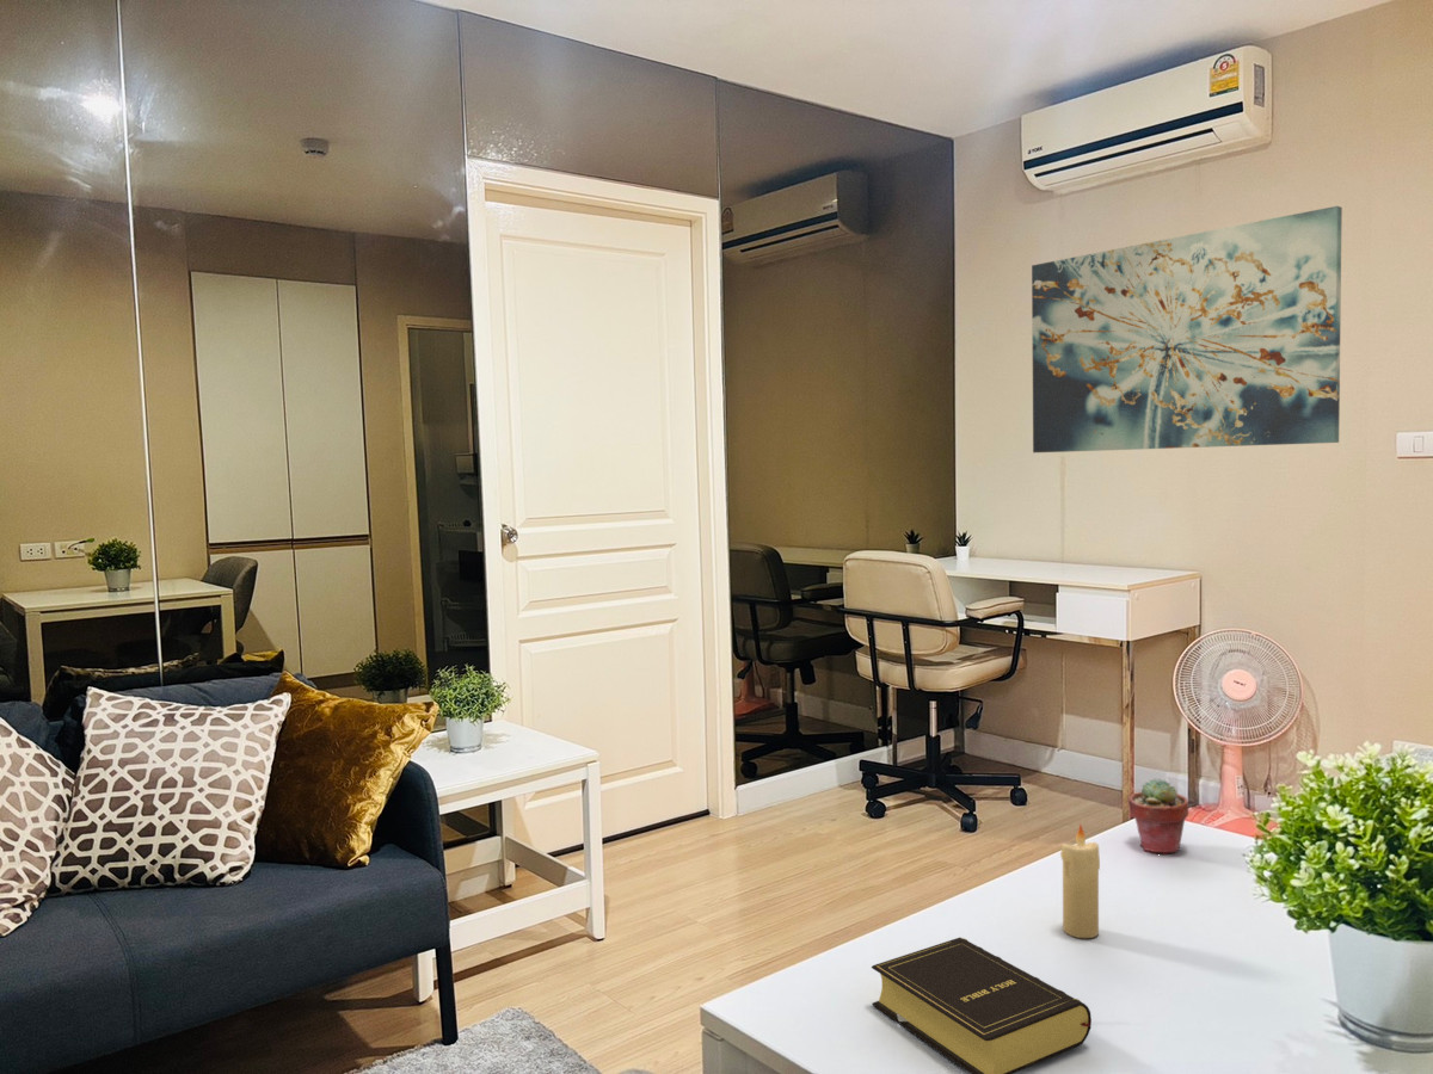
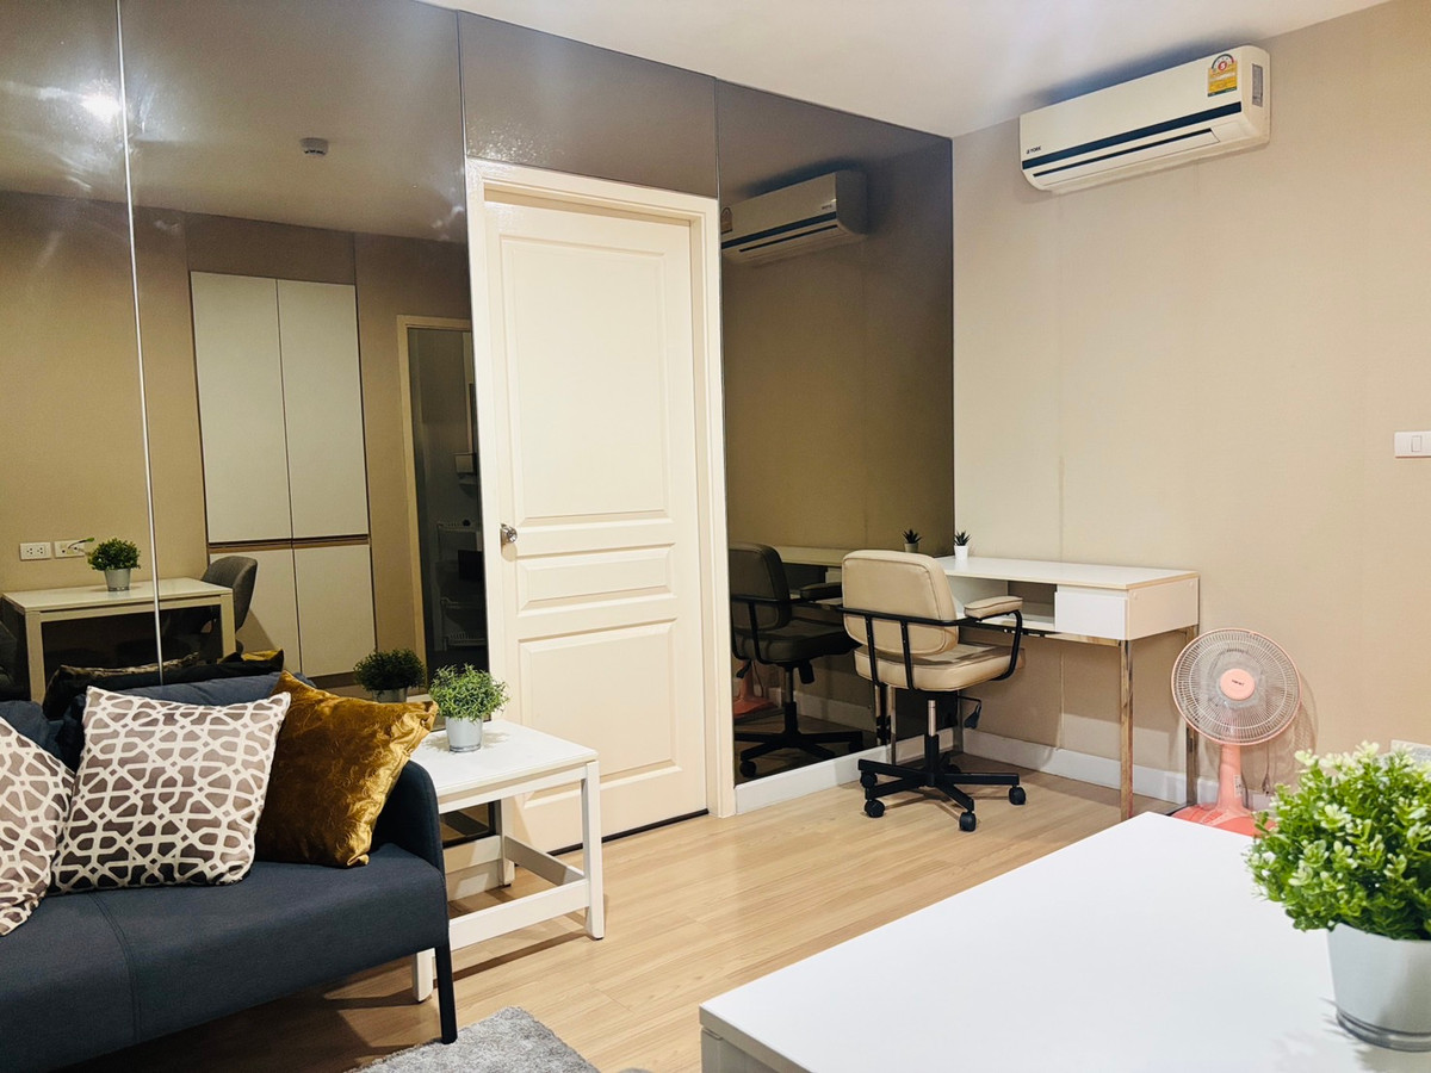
- potted succulent [1127,777,1189,856]
- candle [1059,823,1101,939]
- wall art [1031,205,1343,453]
- book [871,937,1093,1074]
